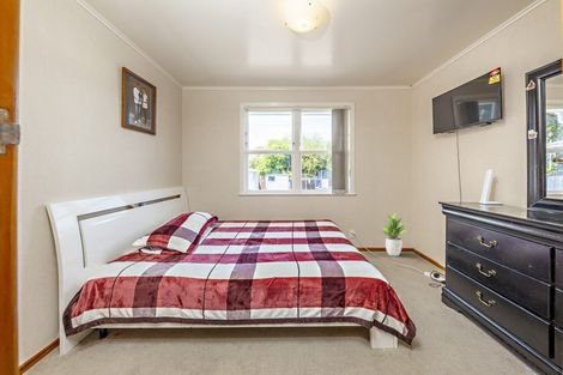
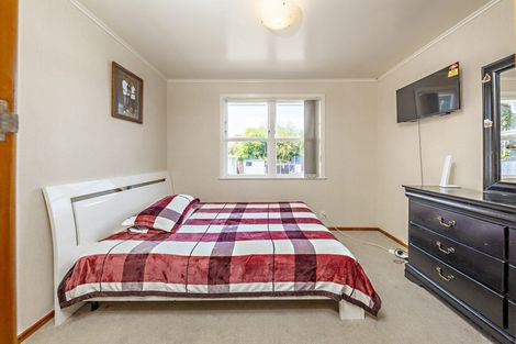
- potted plant [381,212,407,258]
